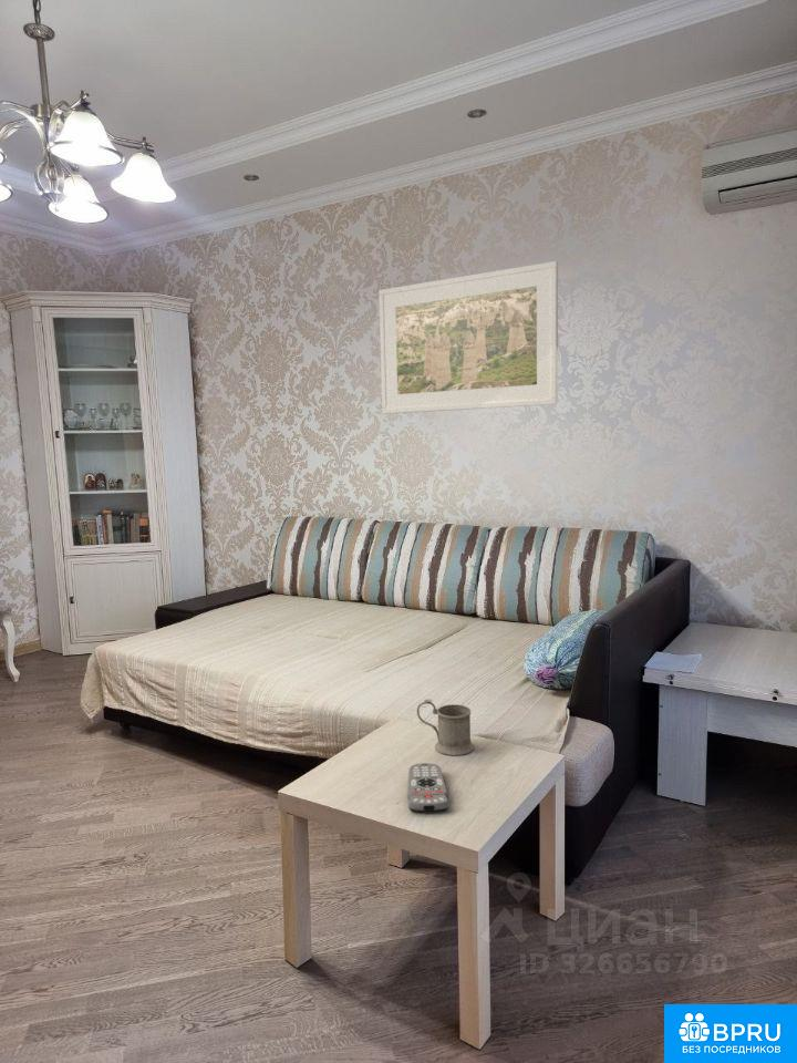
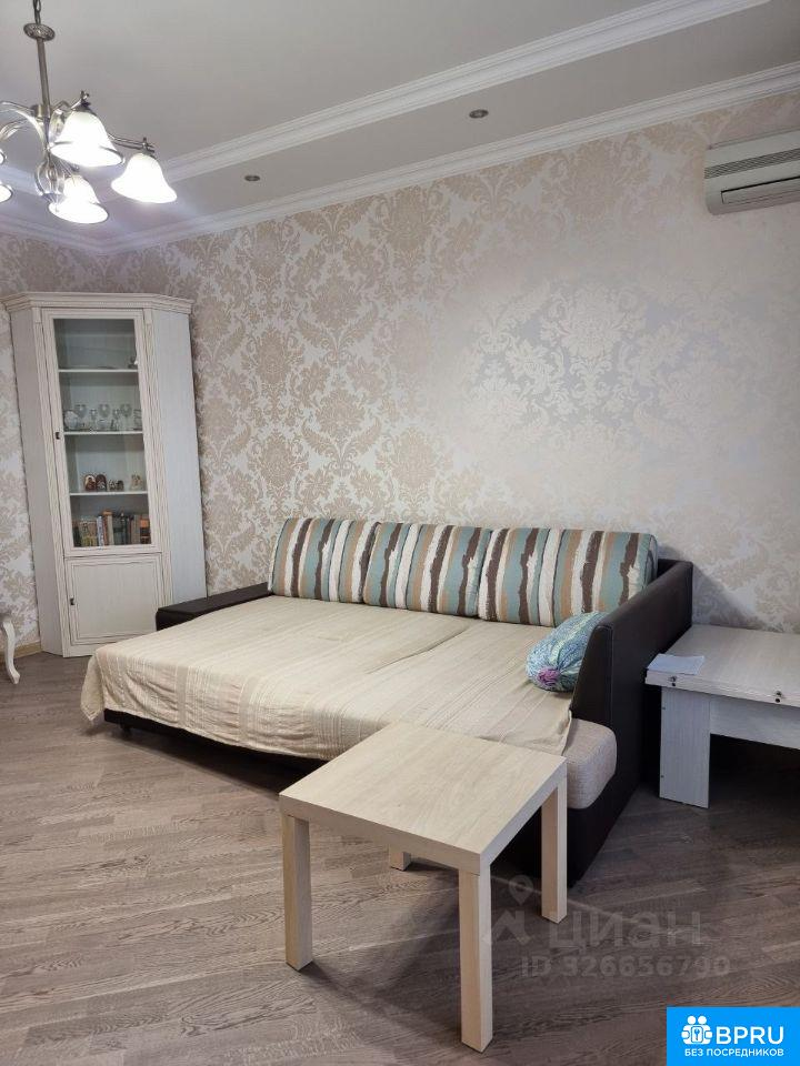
- remote control [406,762,451,813]
- mug [416,699,475,756]
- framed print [377,260,559,415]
